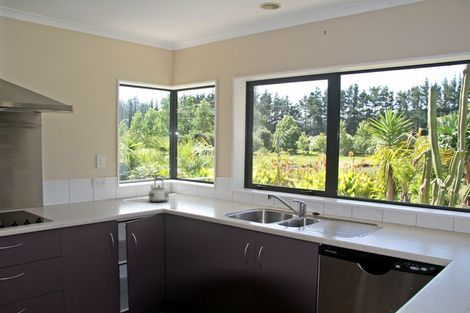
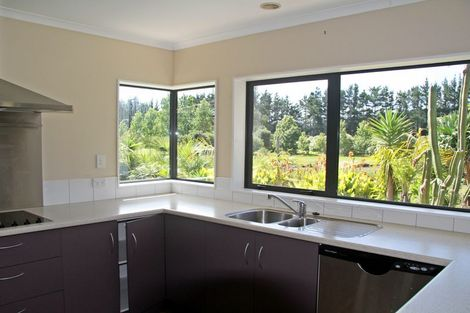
- kettle [148,176,170,203]
